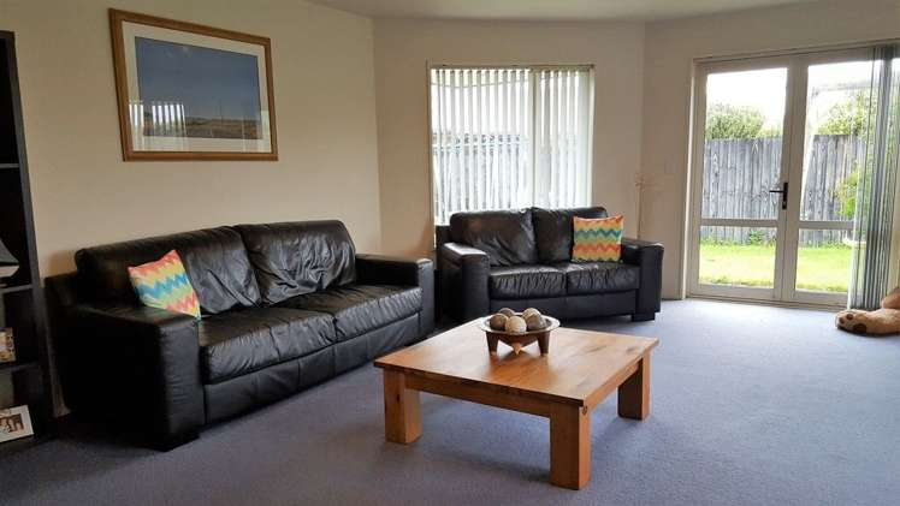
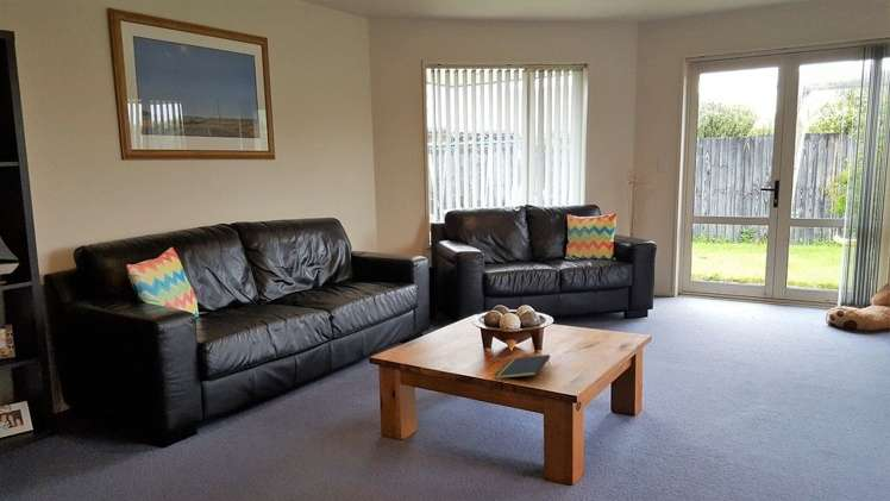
+ notepad [493,353,551,380]
